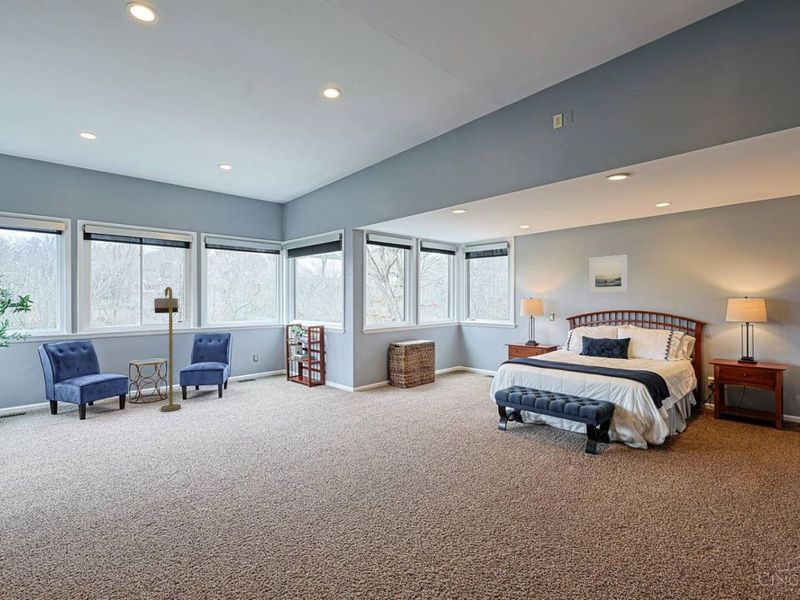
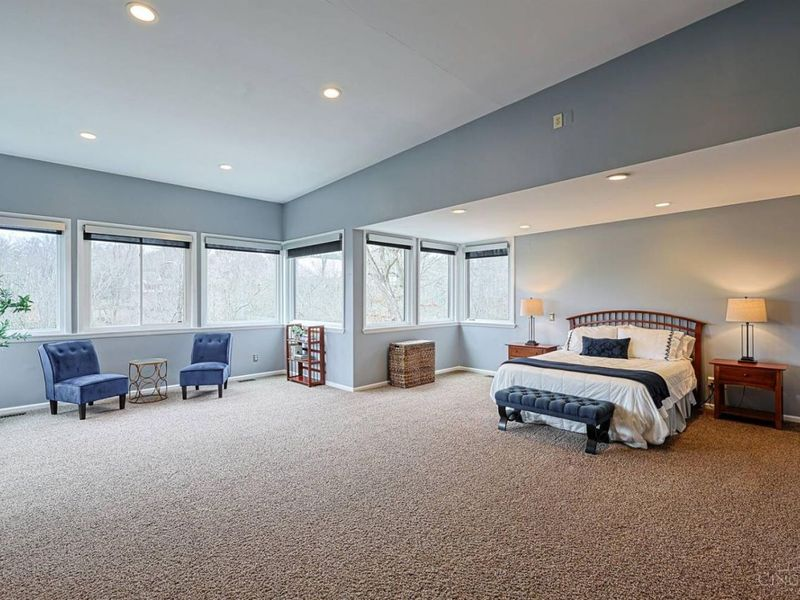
- floor lamp [153,286,182,412]
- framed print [588,254,629,294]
